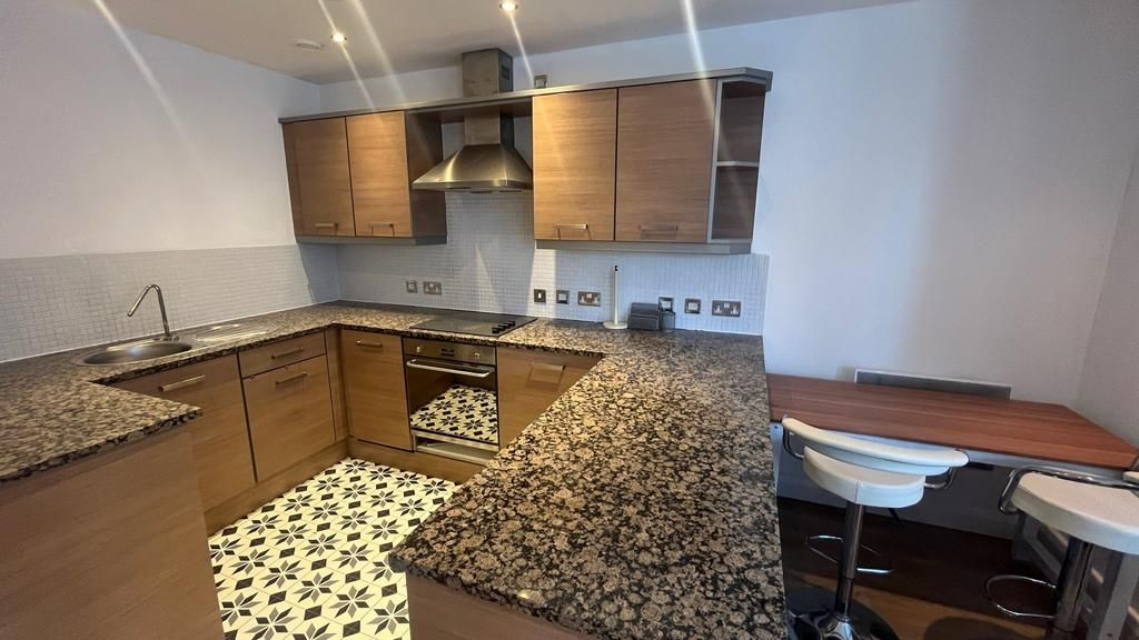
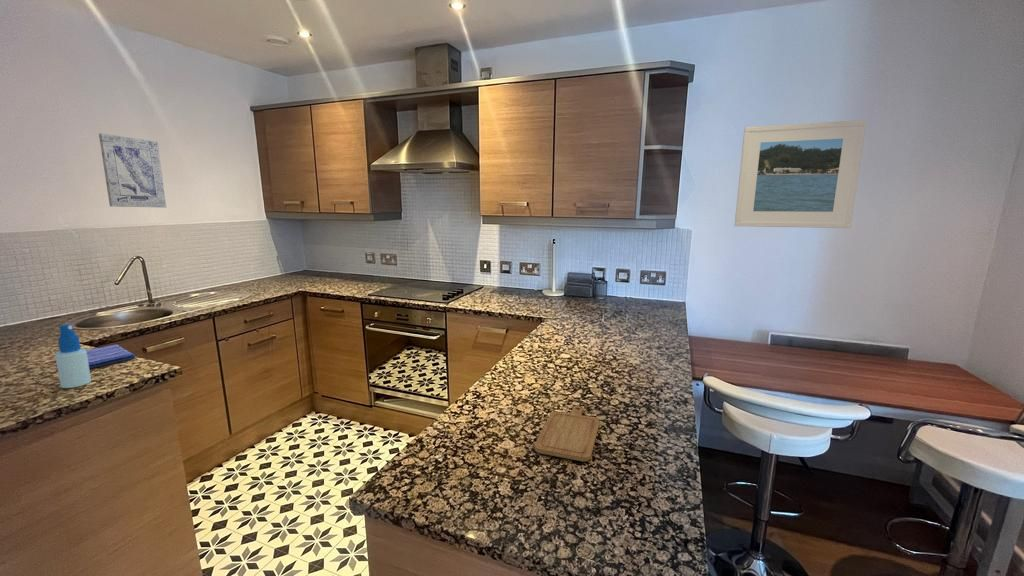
+ dish towel [86,343,136,369]
+ wall art [98,132,167,209]
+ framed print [734,119,867,229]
+ spray bottle [54,323,92,389]
+ chopping board [534,405,600,462]
